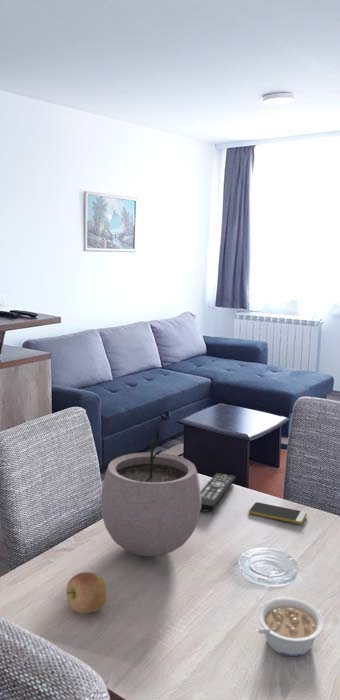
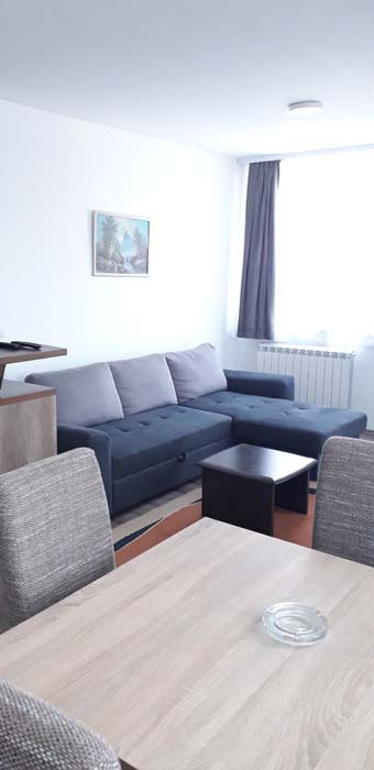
- smartphone [248,501,308,525]
- remote control [200,472,236,513]
- apple [65,571,108,615]
- plant pot [100,428,201,557]
- legume [256,597,325,658]
